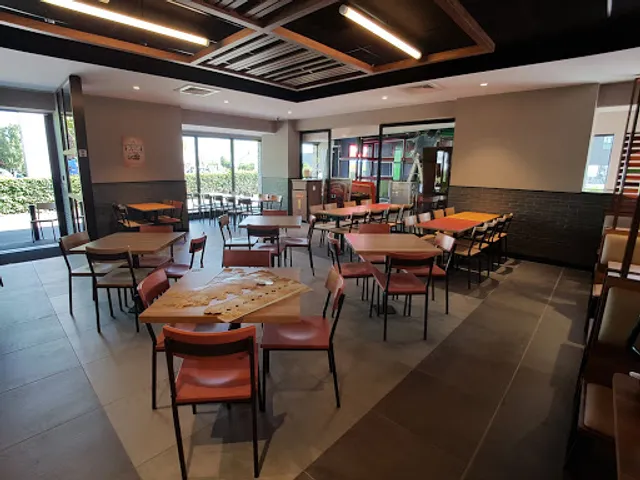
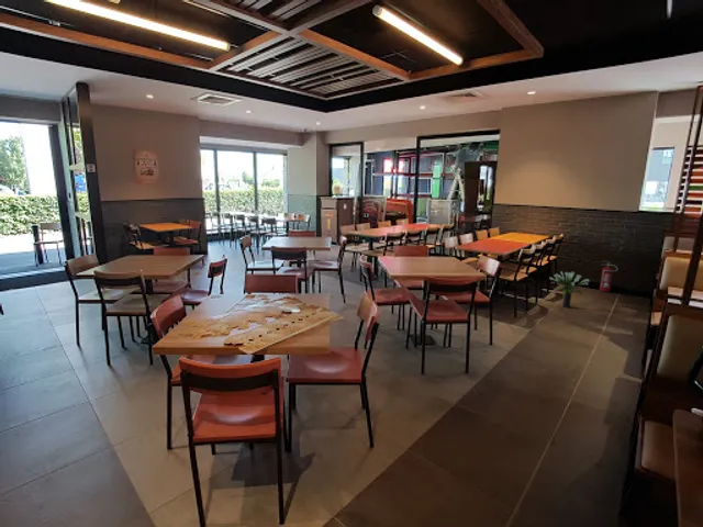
+ fire extinguisher [599,259,620,293]
+ potted plant [549,270,591,309]
